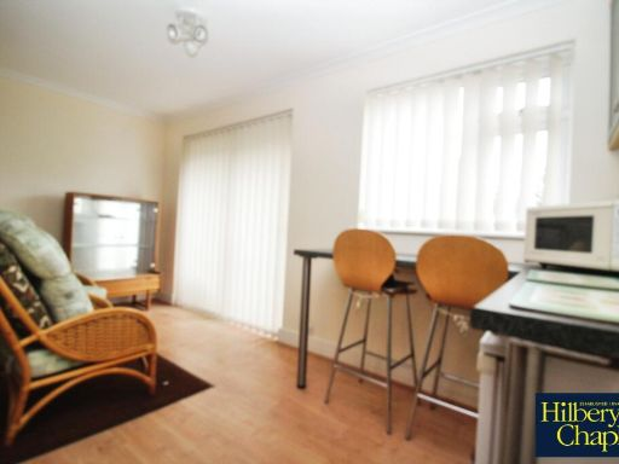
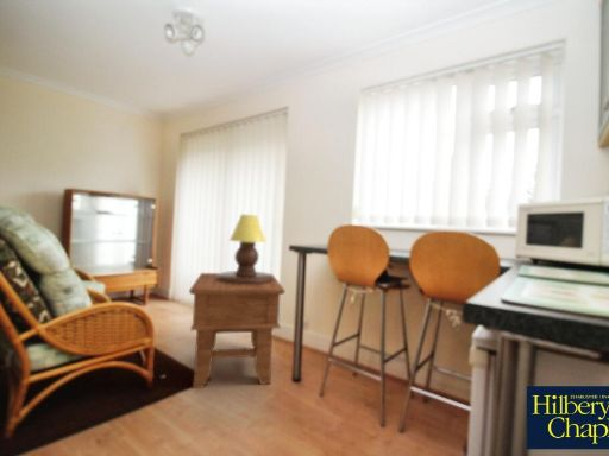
+ side table [188,272,285,390]
+ table lamp [218,214,275,285]
